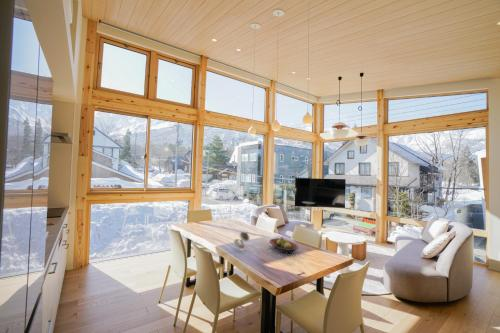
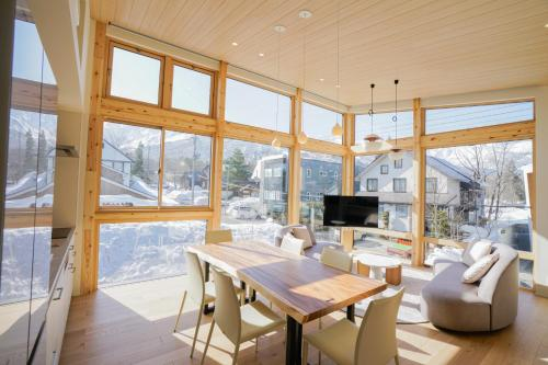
- fruit bowl [268,236,300,255]
- succulent plant [232,231,251,252]
